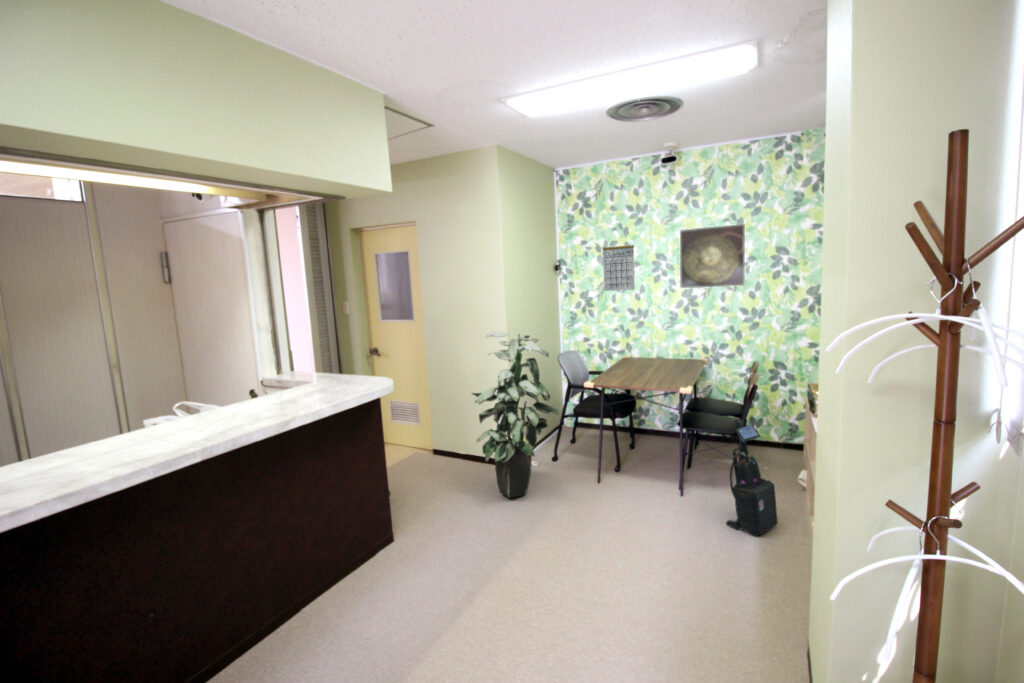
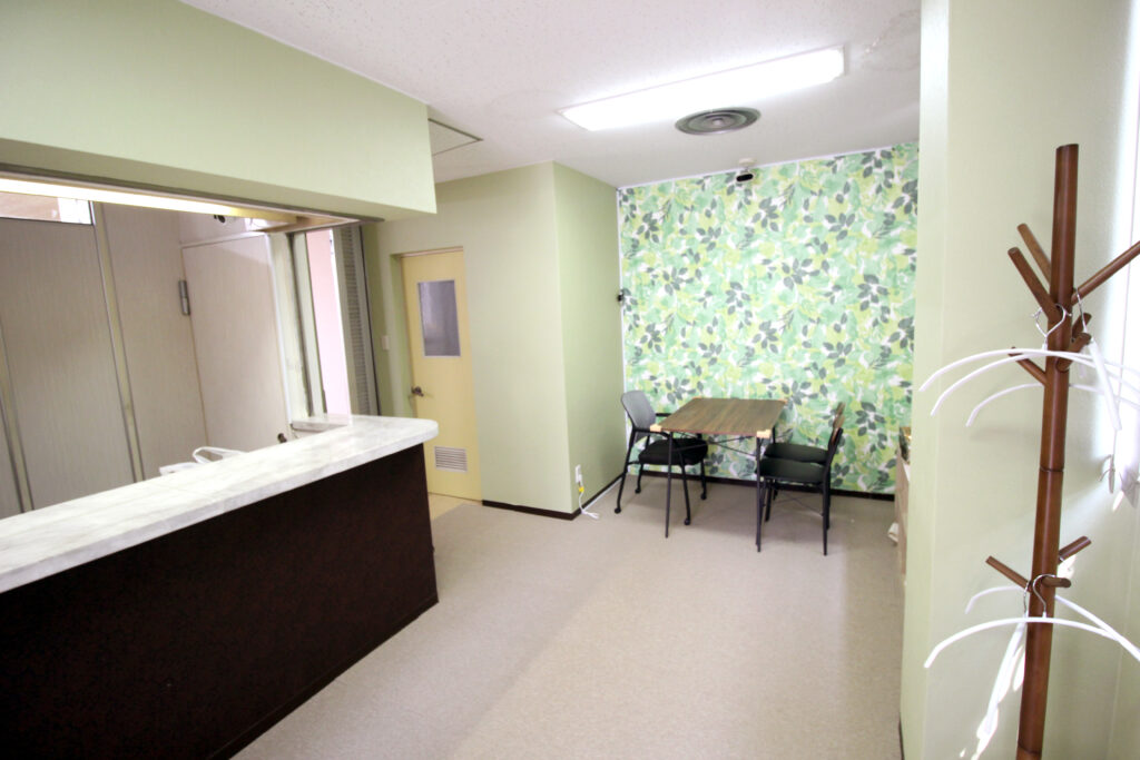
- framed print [679,223,746,289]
- vacuum cleaner [725,416,779,537]
- calendar [602,244,635,292]
- indoor plant [471,331,560,499]
